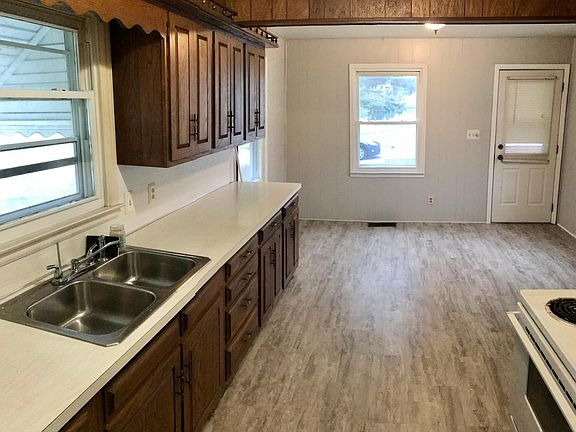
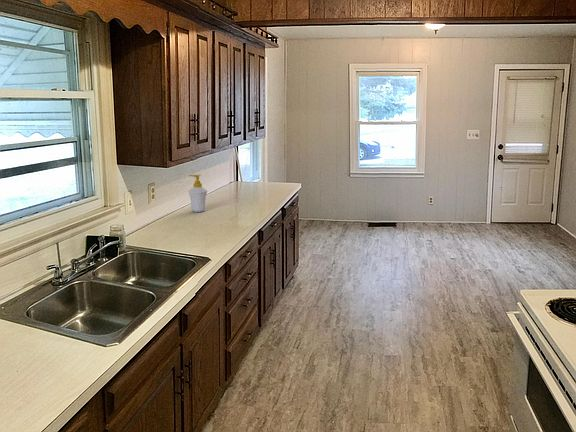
+ soap bottle [187,173,208,213]
